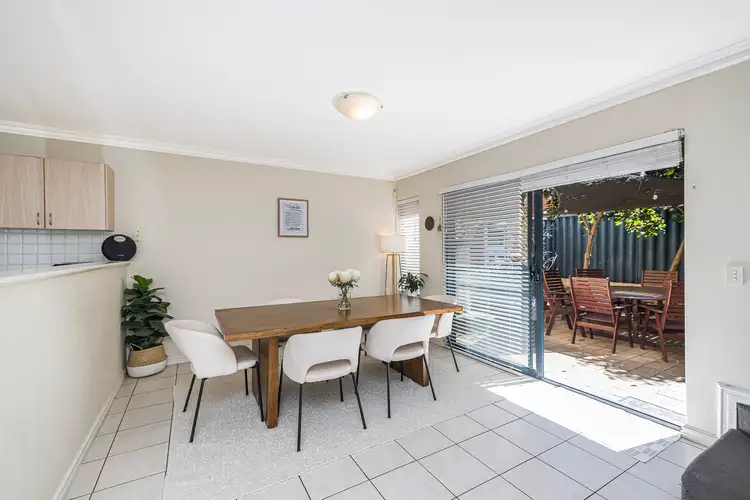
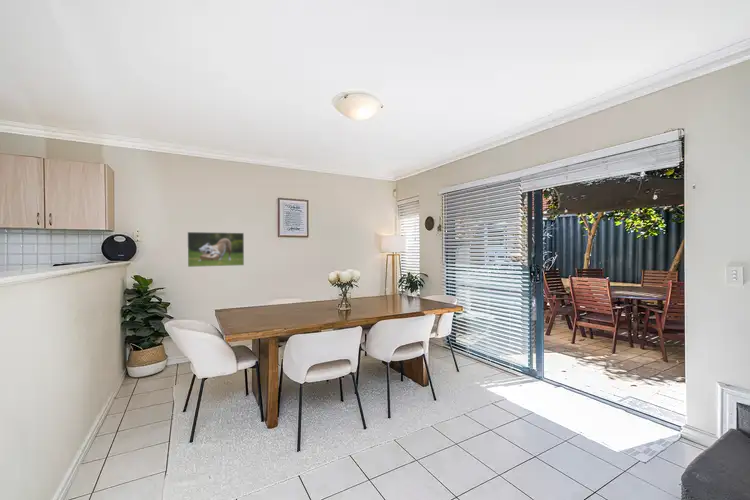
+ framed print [186,231,245,268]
